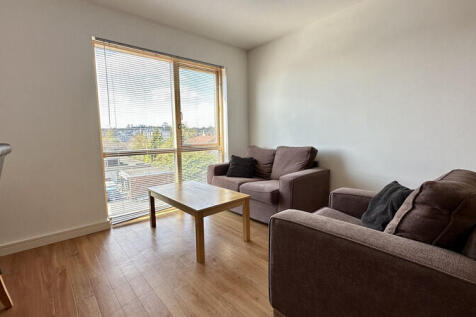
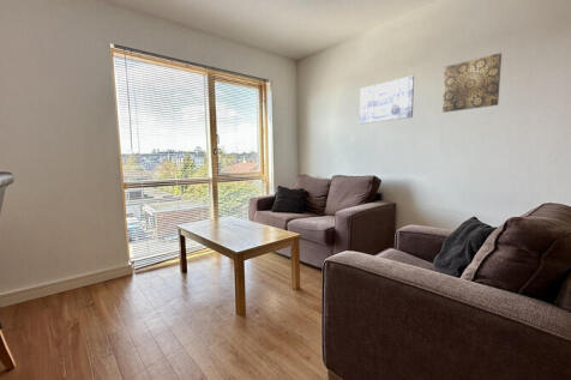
+ wall art [441,52,503,114]
+ wall art [359,74,415,125]
